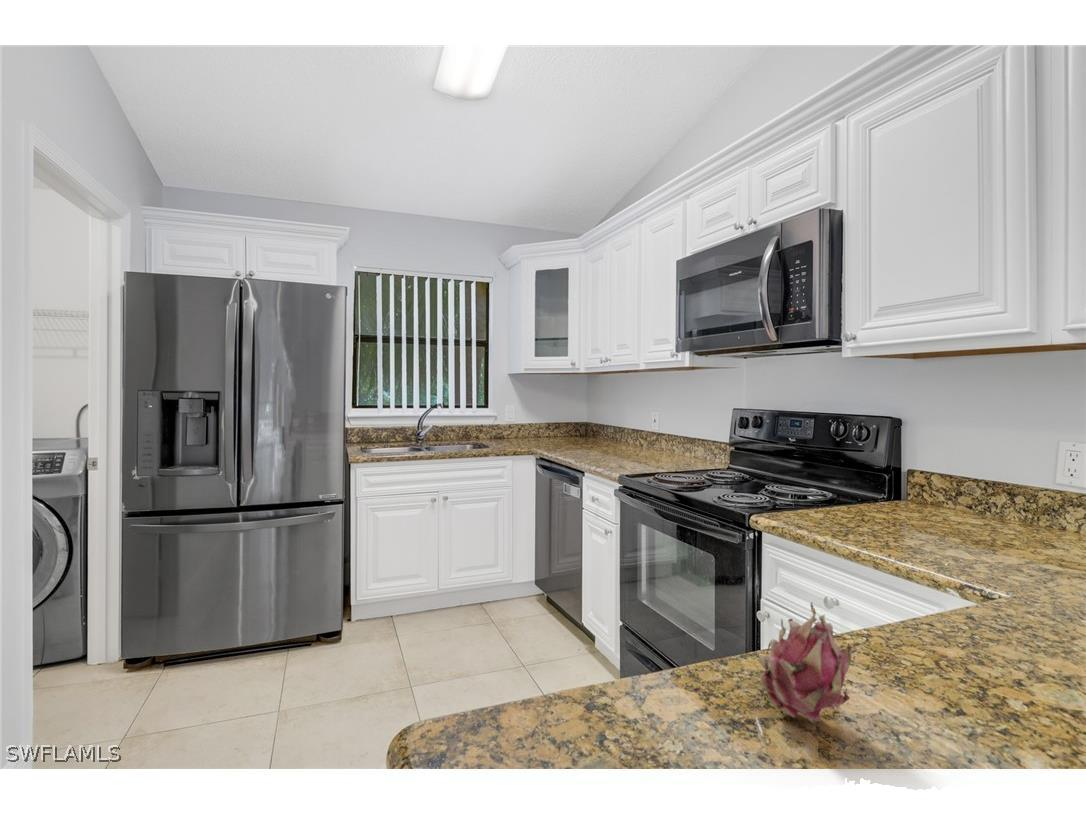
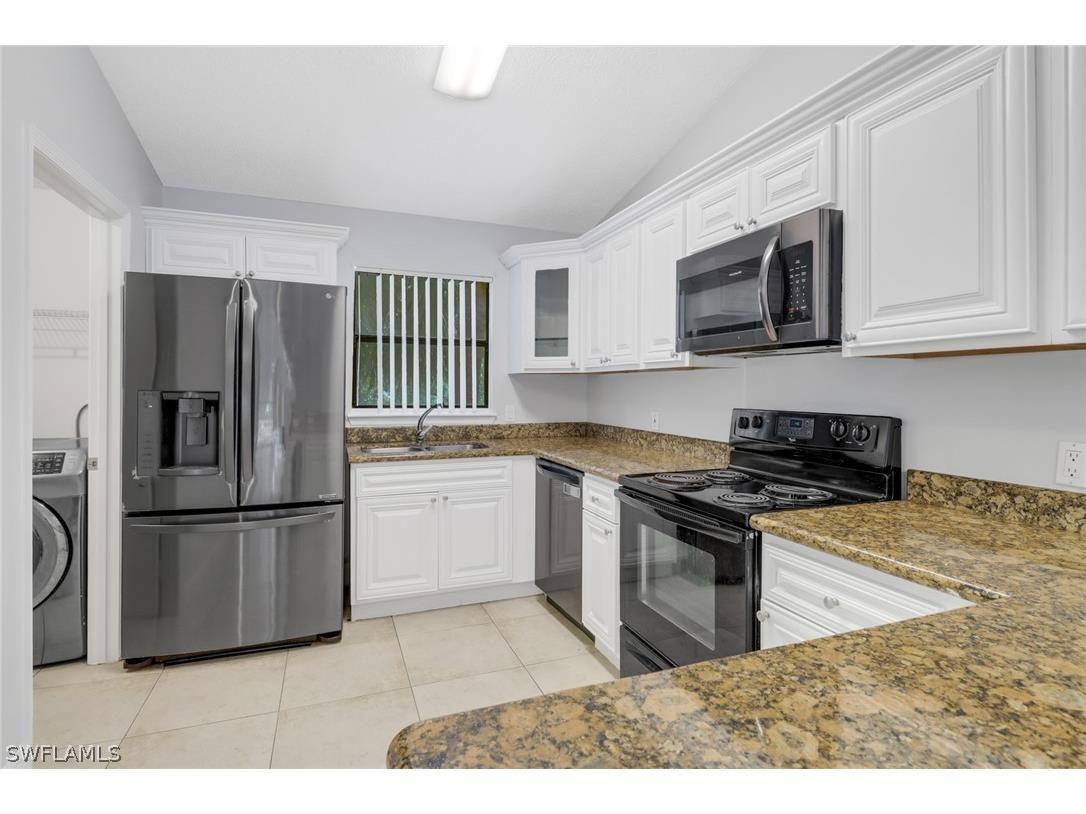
- fruit [757,601,853,724]
